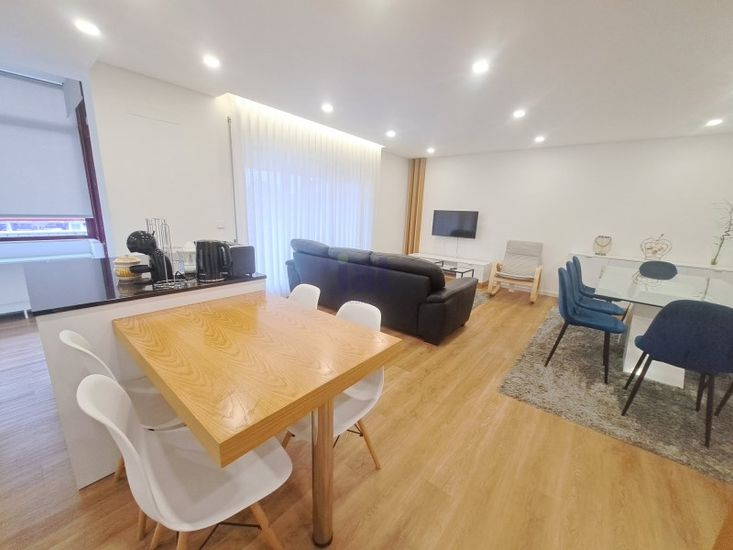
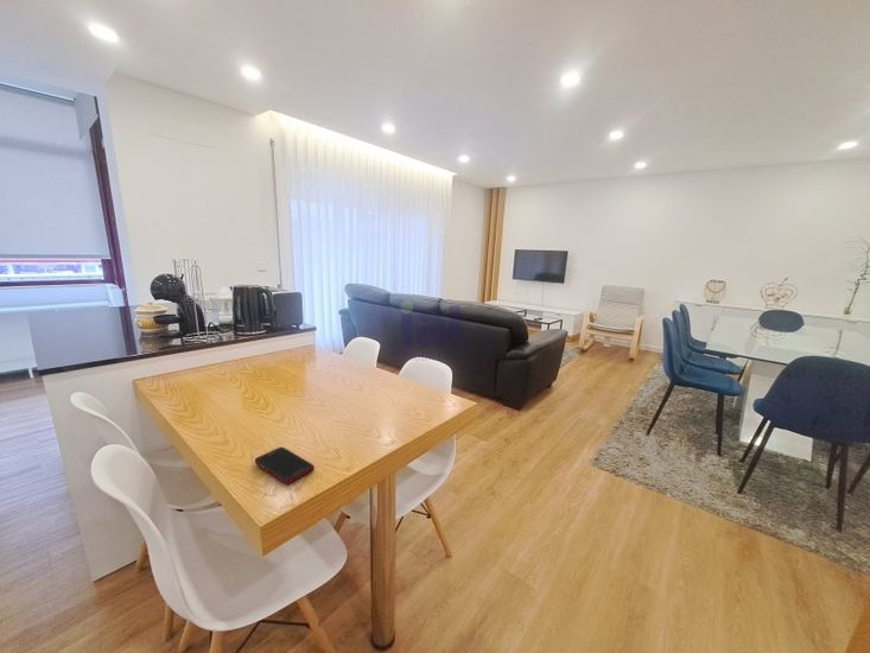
+ cell phone [254,445,316,486]
